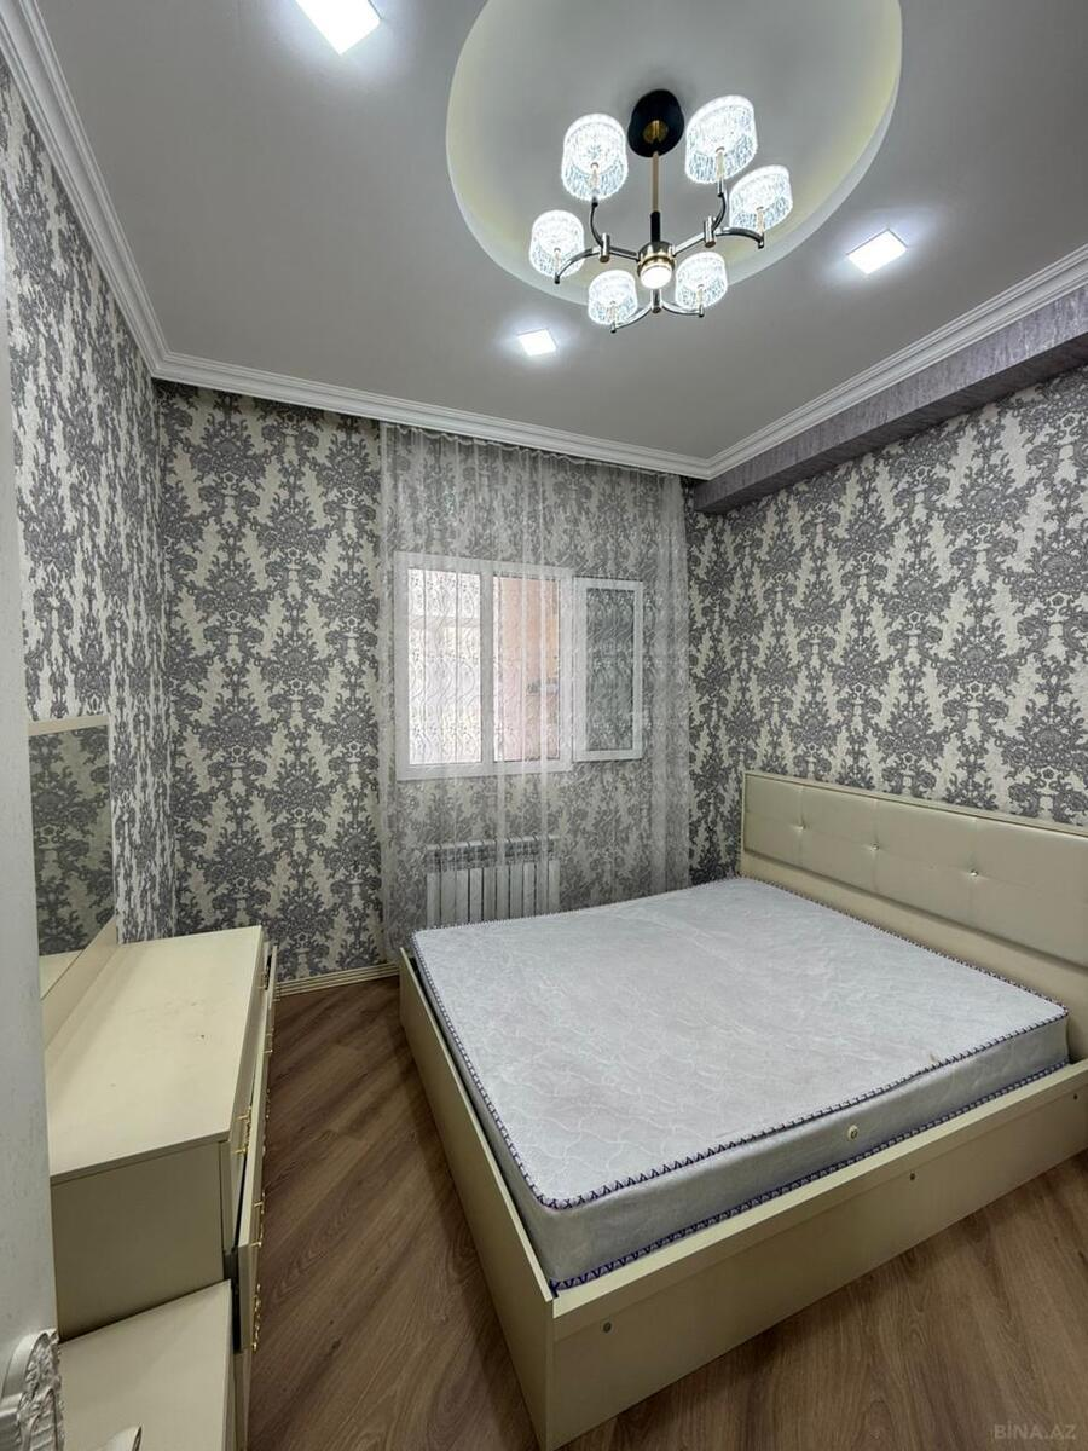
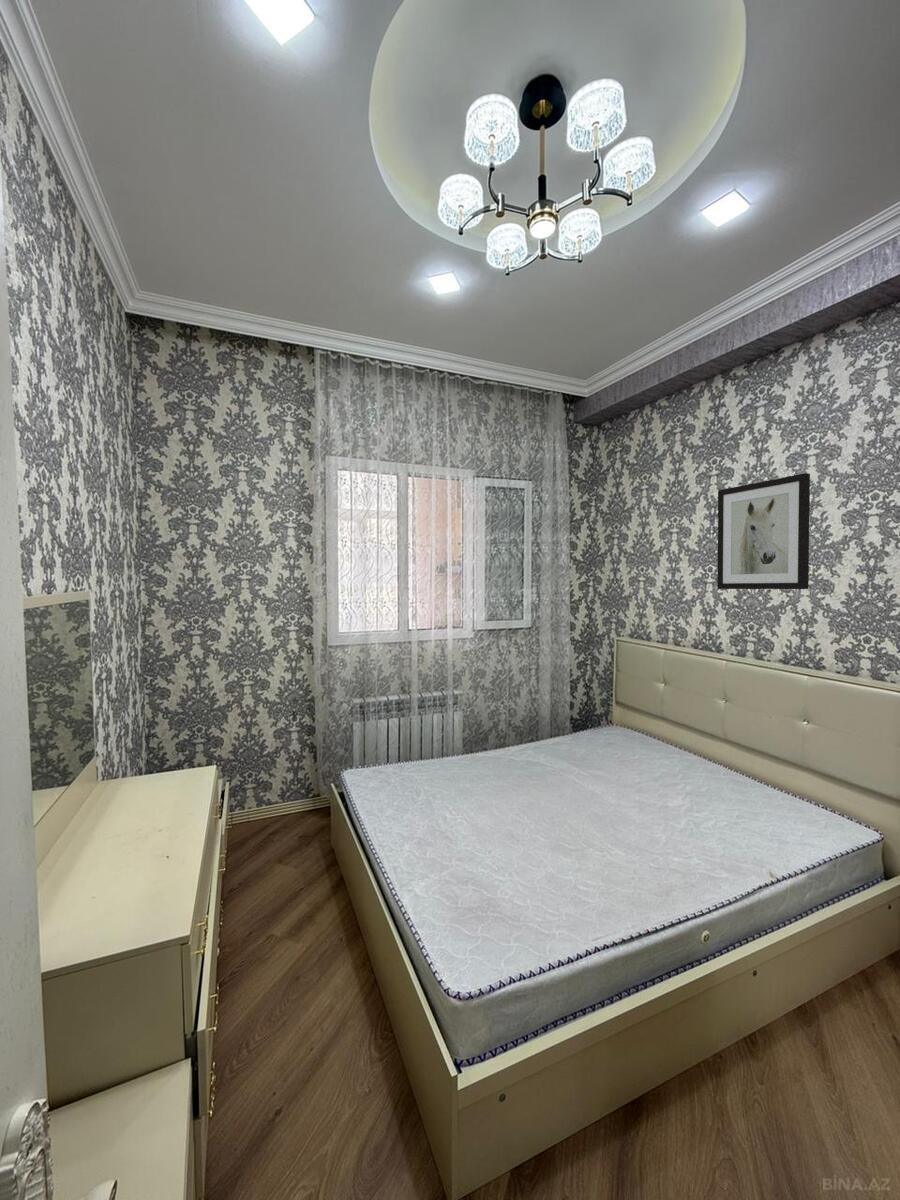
+ wall art [716,472,811,590]
